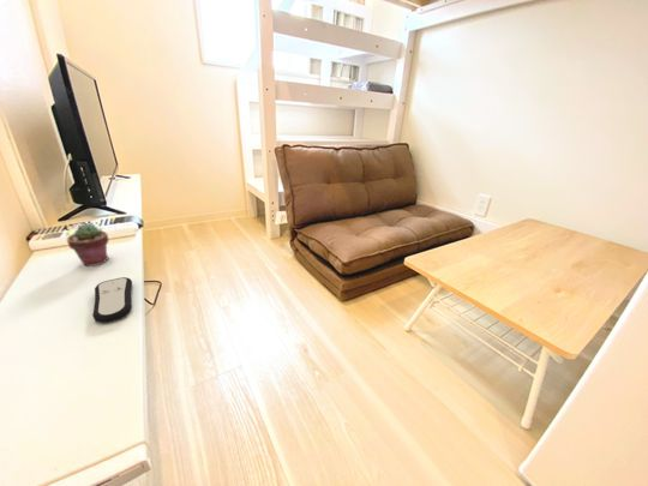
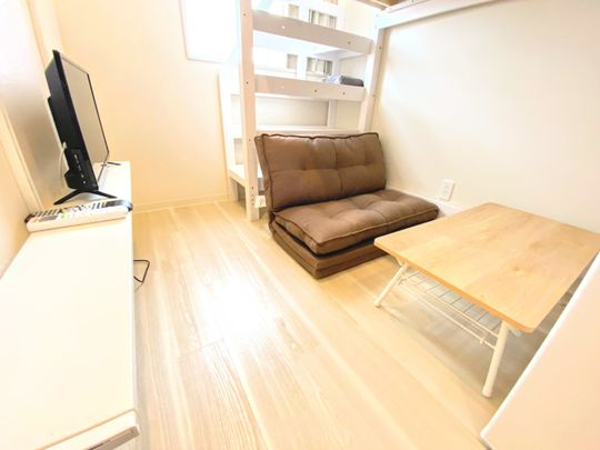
- remote control [91,276,133,324]
- potted succulent [66,222,110,268]
